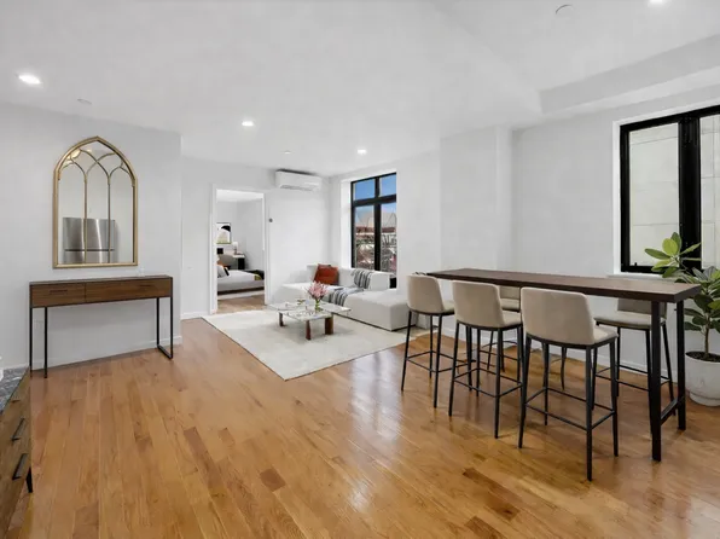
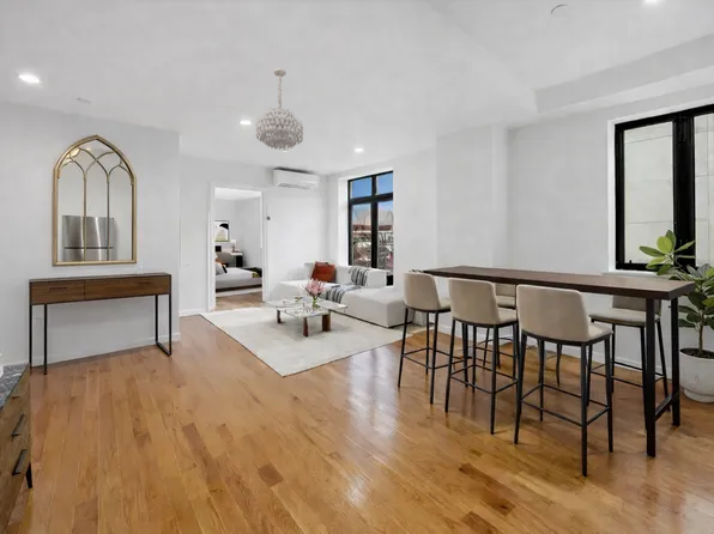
+ chandelier [255,67,304,151]
